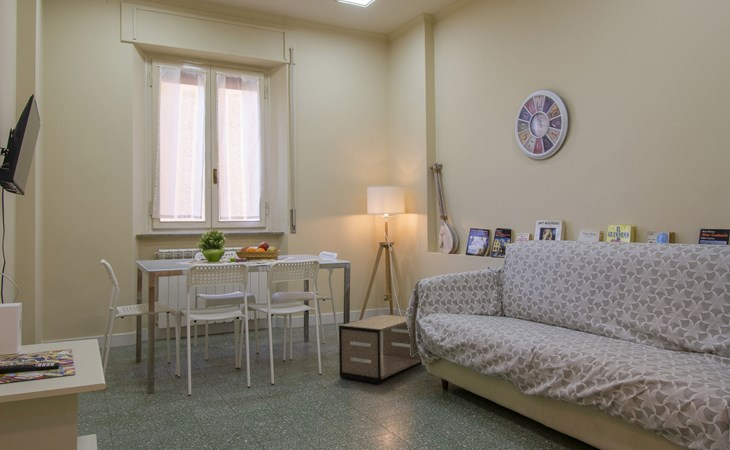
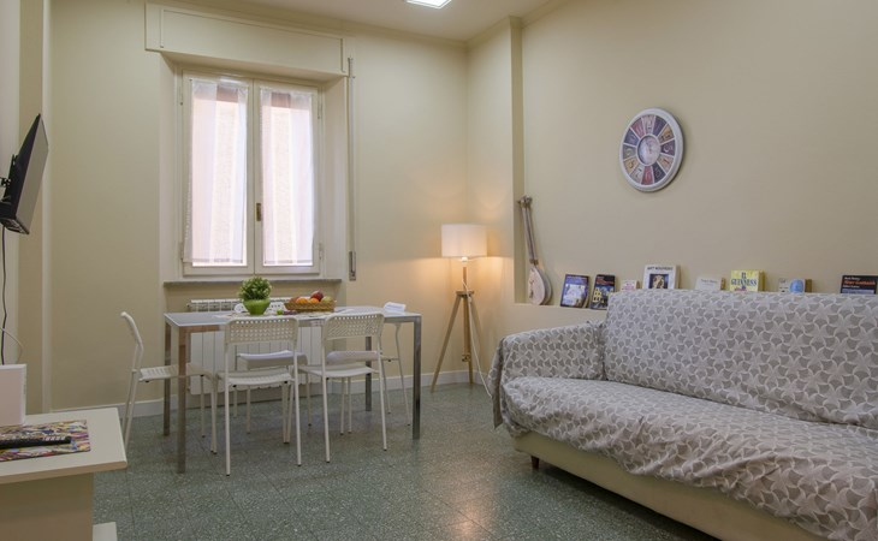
- nightstand [338,313,423,385]
